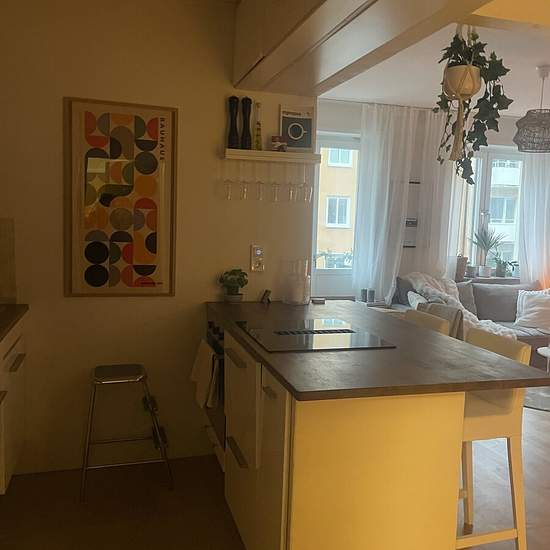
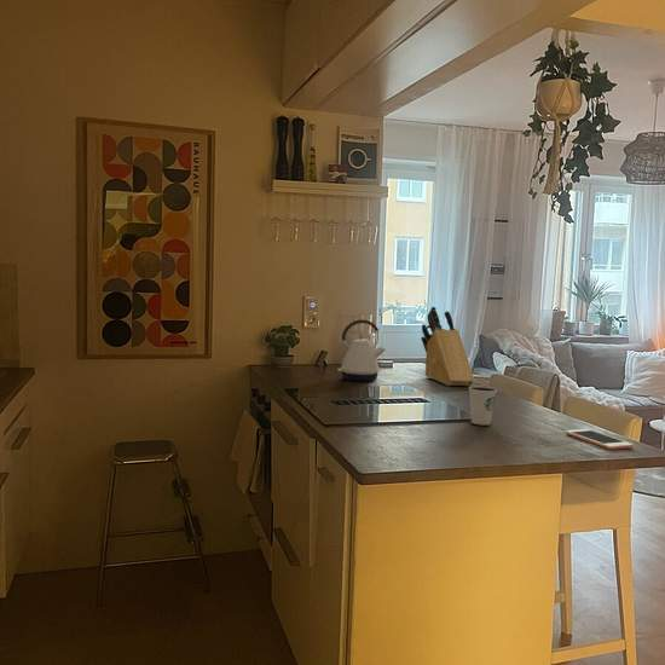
+ dixie cup [468,384,498,426]
+ cell phone [565,428,634,451]
+ knife block [420,306,476,387]
+ kettle [336,318,386,383]
